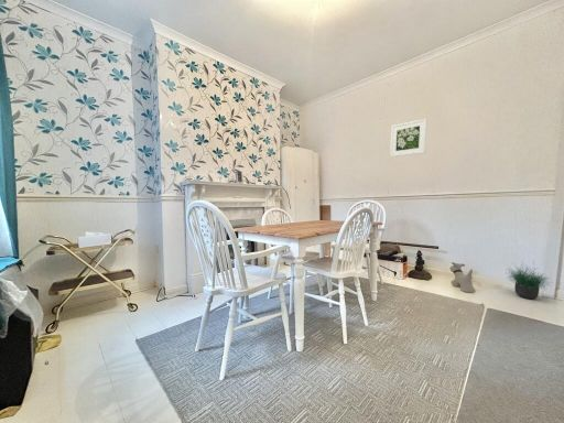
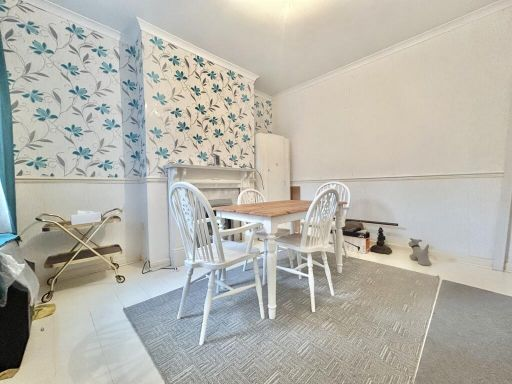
- potted plant [506,261,553,300]
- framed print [389,118,427,158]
